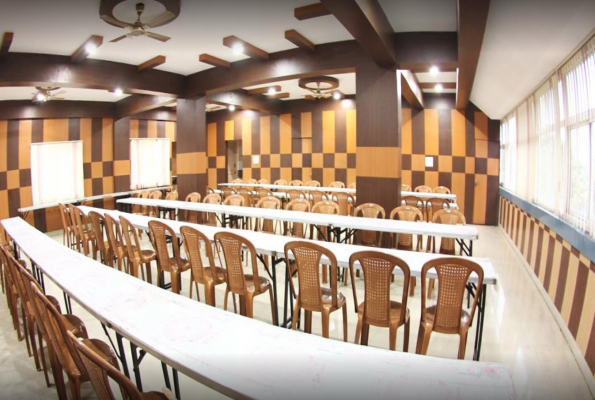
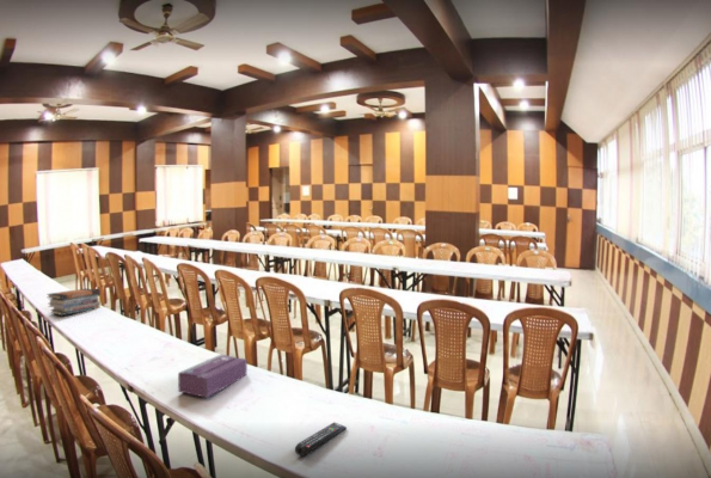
+ book stack [45,288,102,317]
+ tissue box [177,354,249,399]
+ remote control [294,421,348,458]
